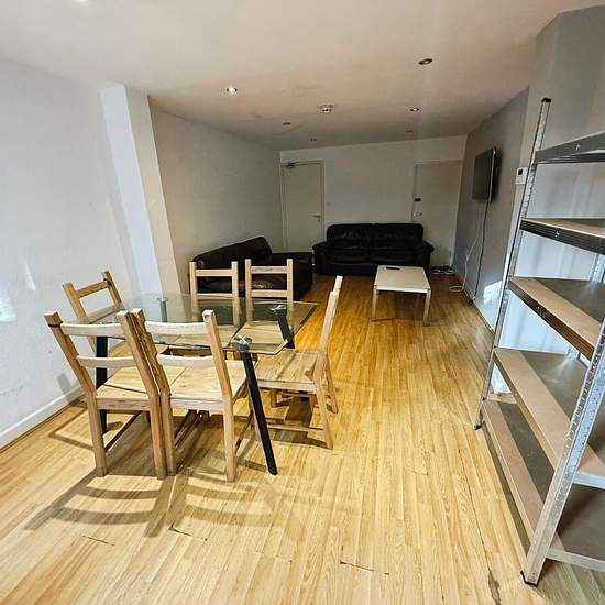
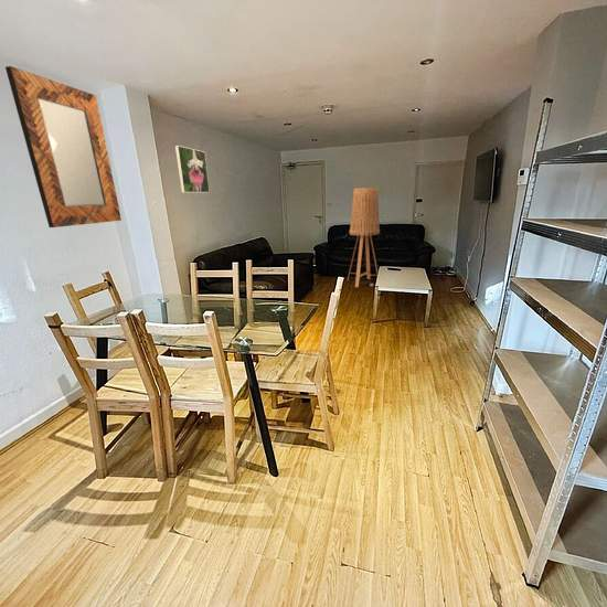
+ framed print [174,145,211,193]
+ home mirror [4,65,123,228]
+ floor lamp [345,187,381,288]
